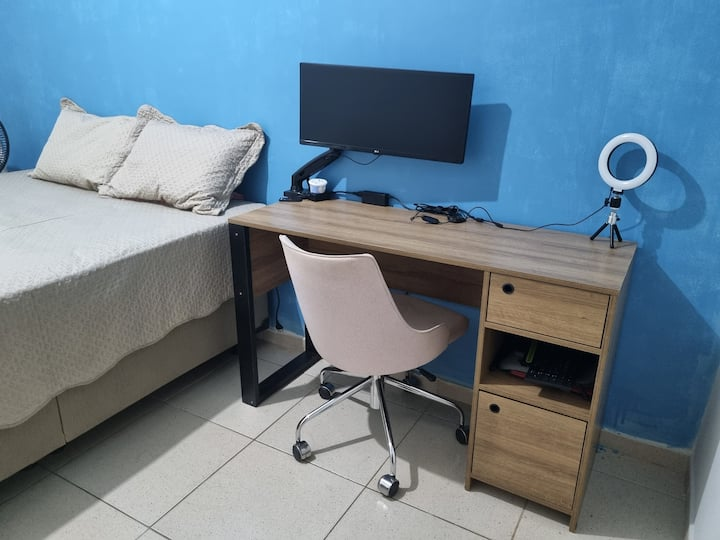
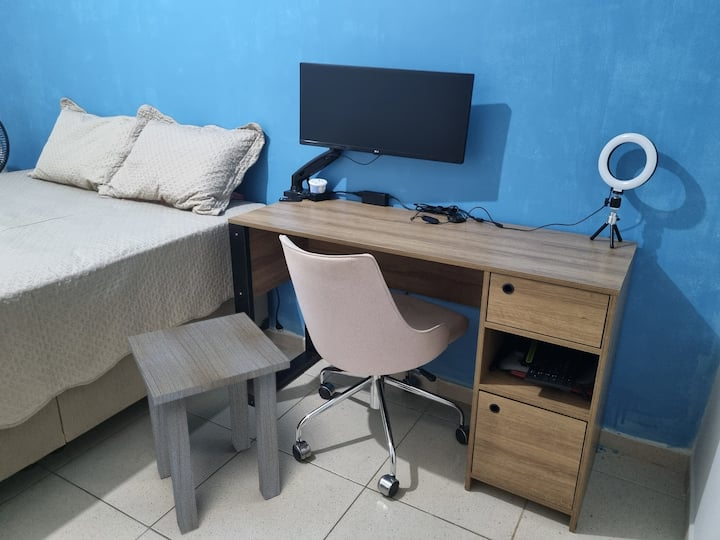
+ side table [126,311,291,536]
